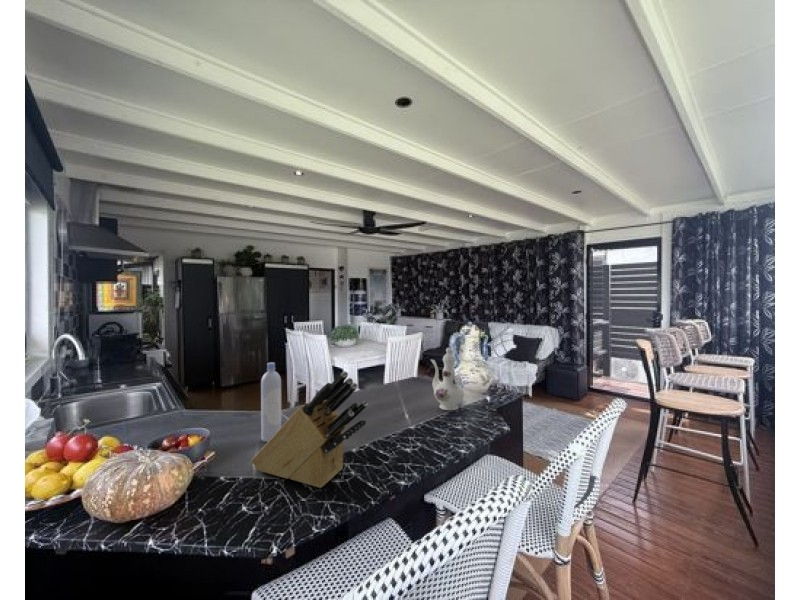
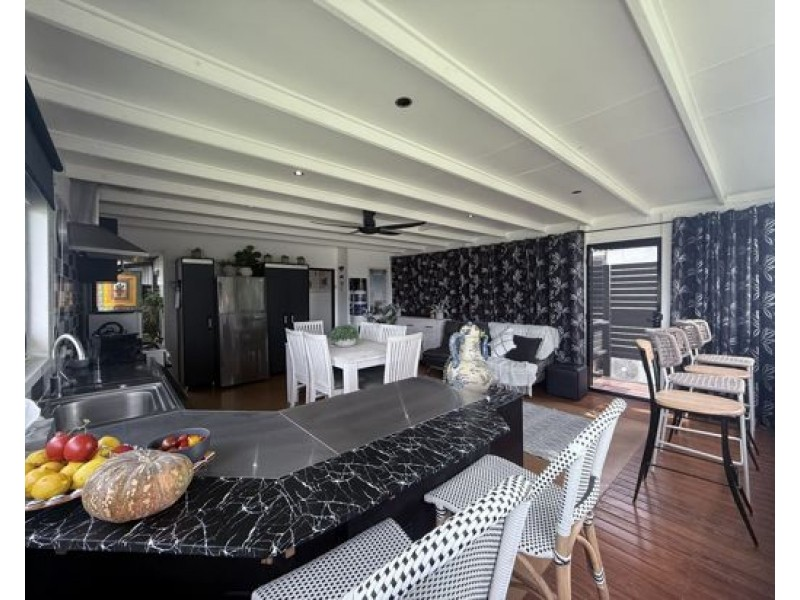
- bottle [260,361,282,443]
- knife block [251,370,369,489]
- chinaware [430,347,465,411]
